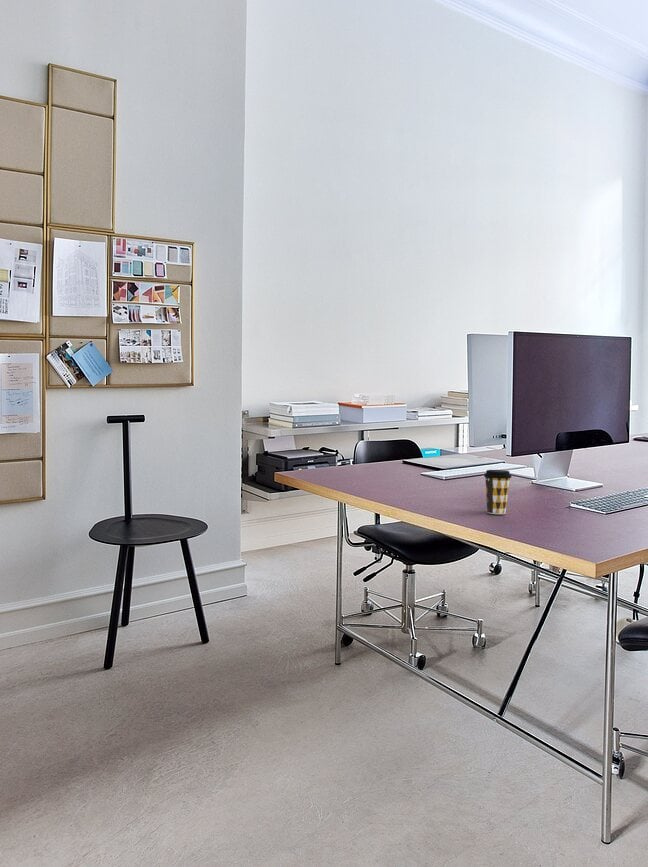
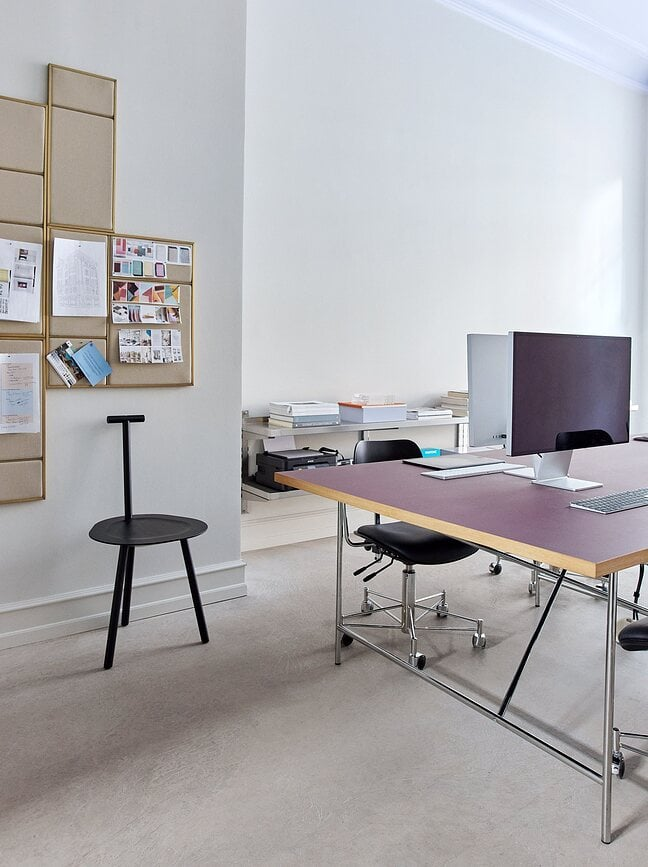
- coffee cup [483,469,513,515]
